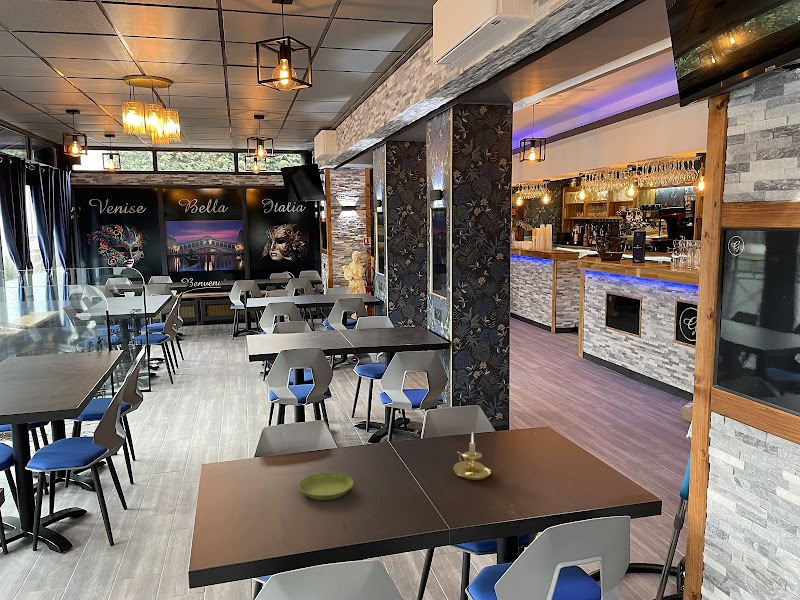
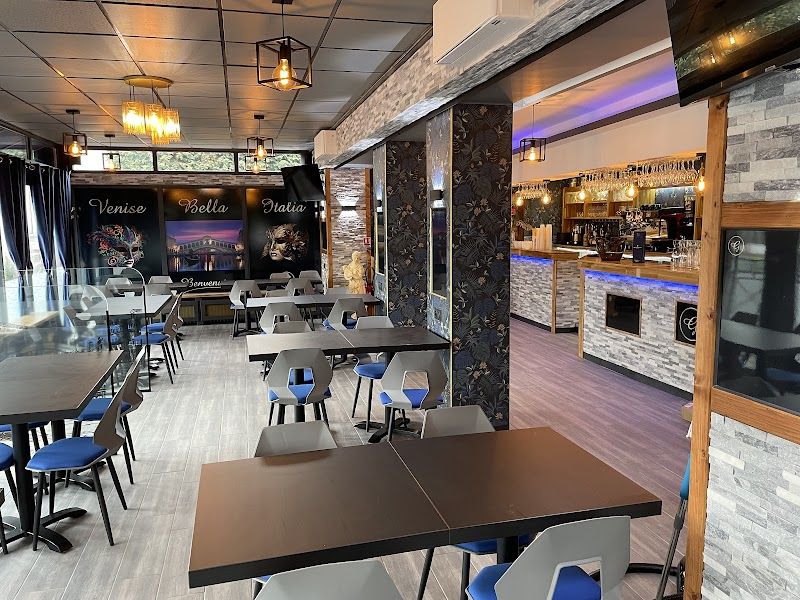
- candle holder [453,431,492,481]
- saucer [298,471,354,501]
